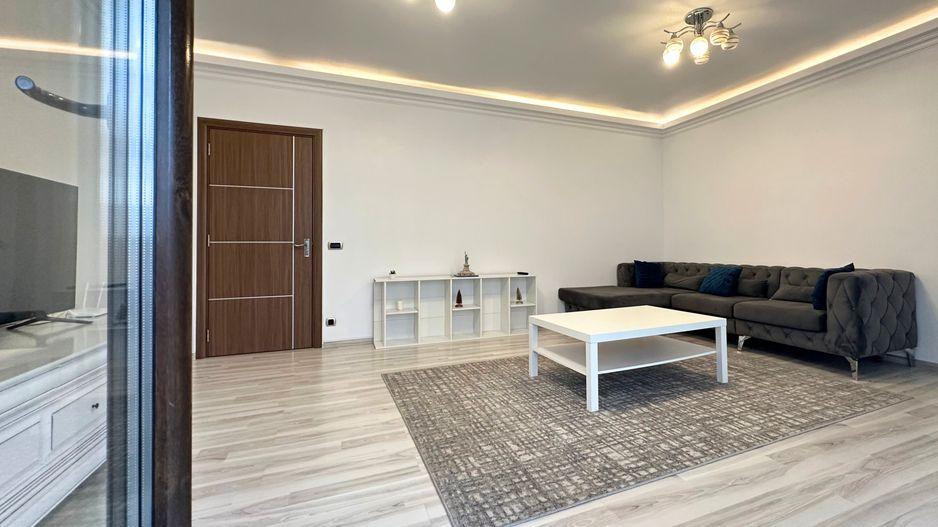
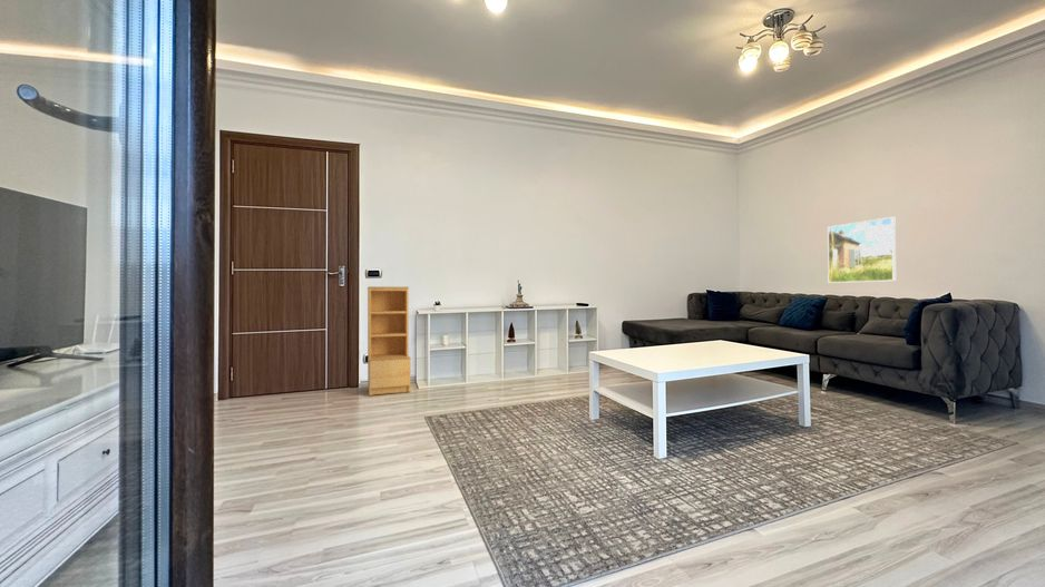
+ bookshelf [367,285,412,397]
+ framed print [827,216,897,284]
